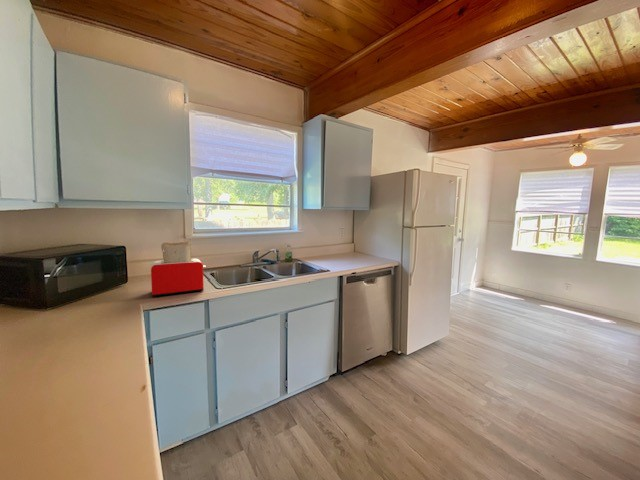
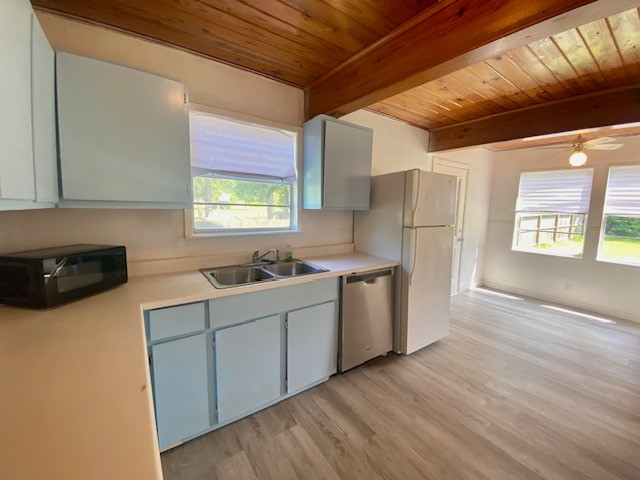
- toaster [150,241,207,298]
